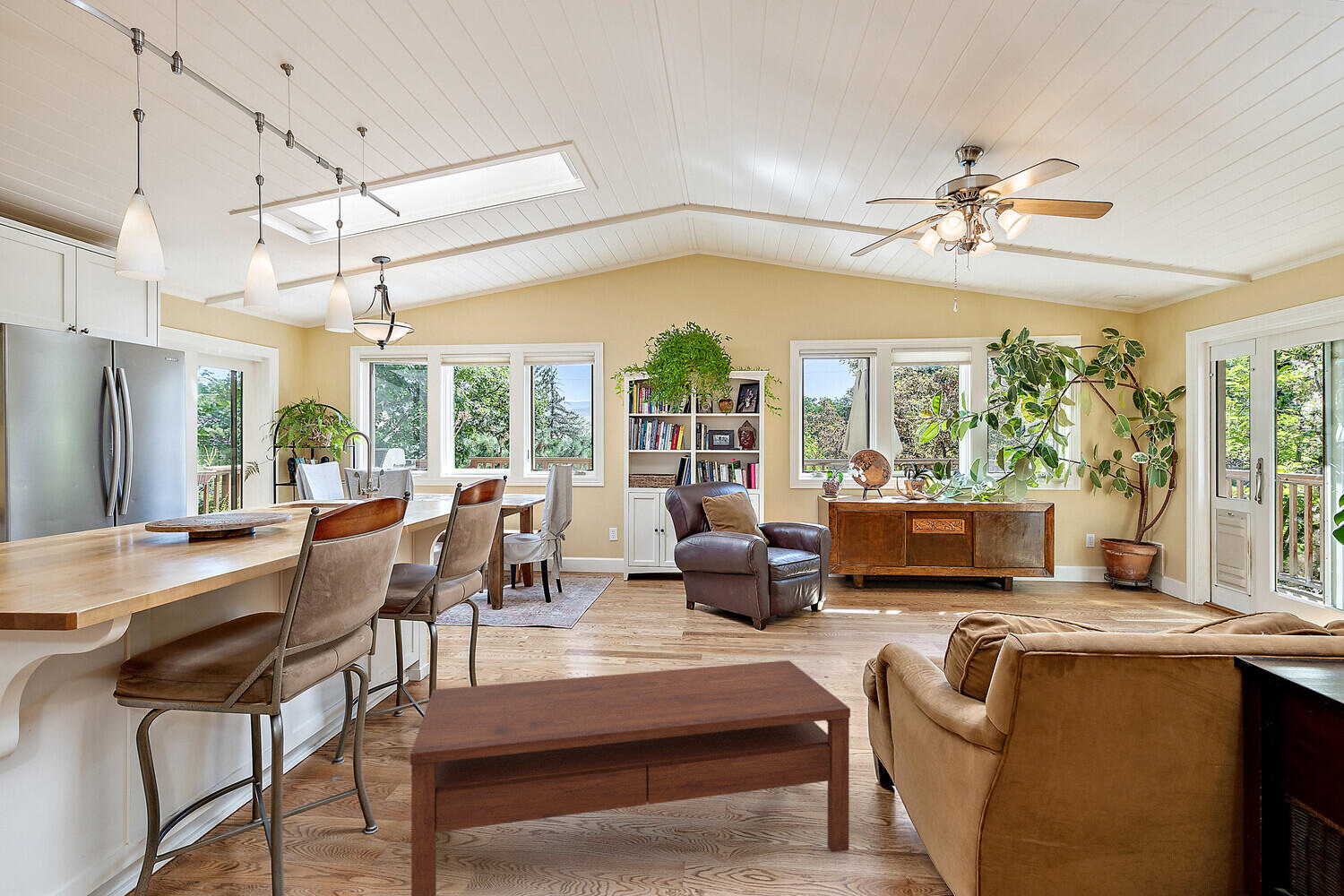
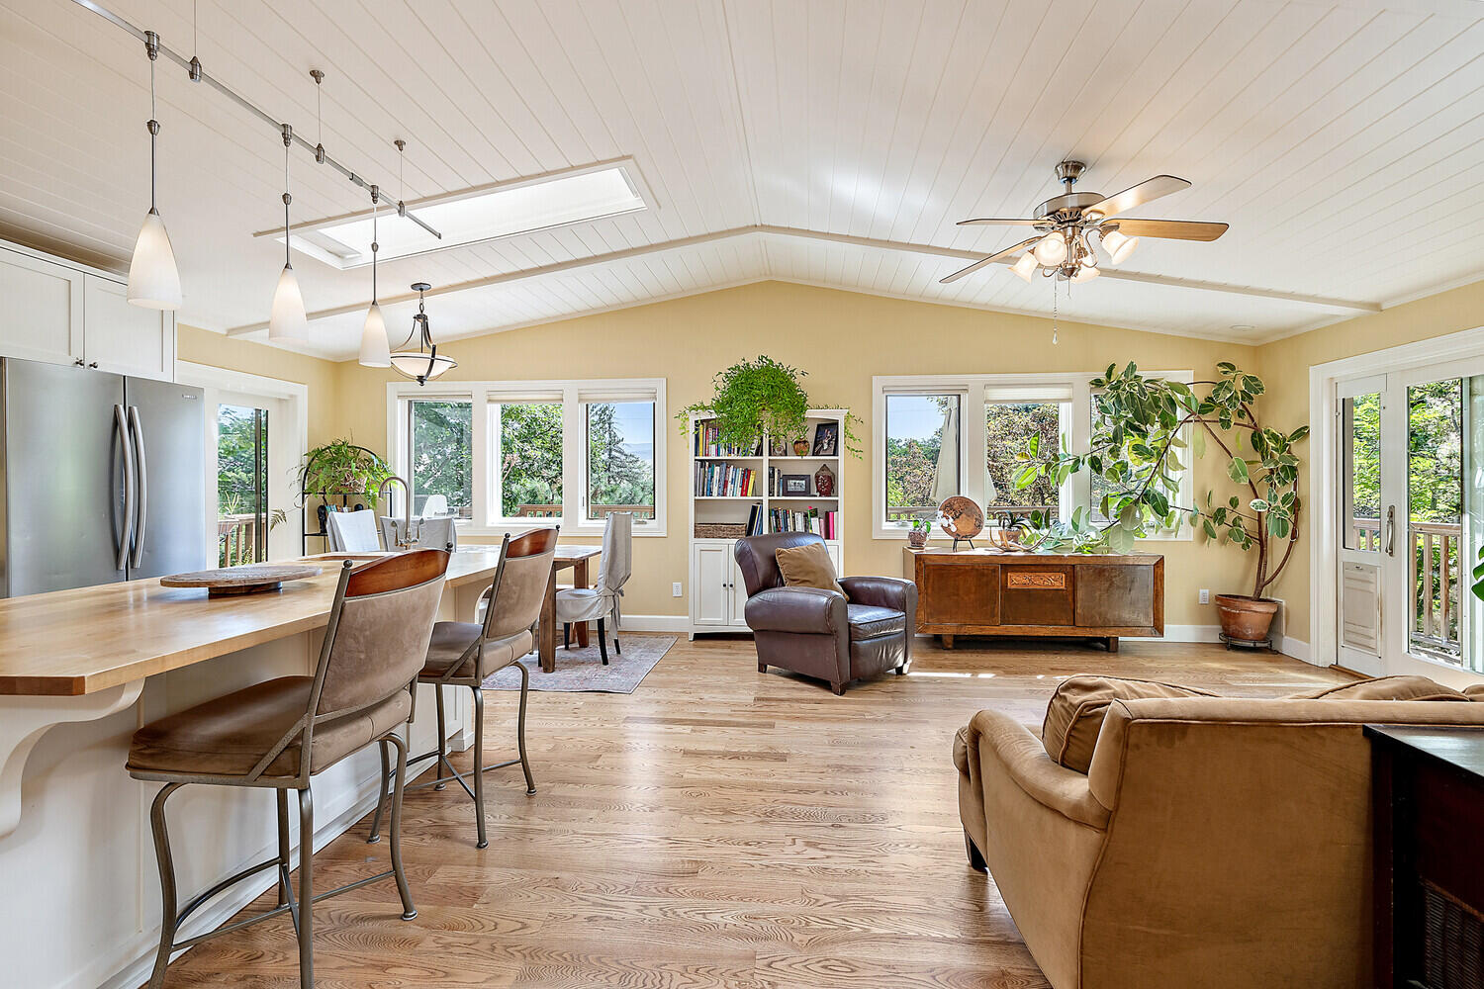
- coffee table [409,659,851,896]
